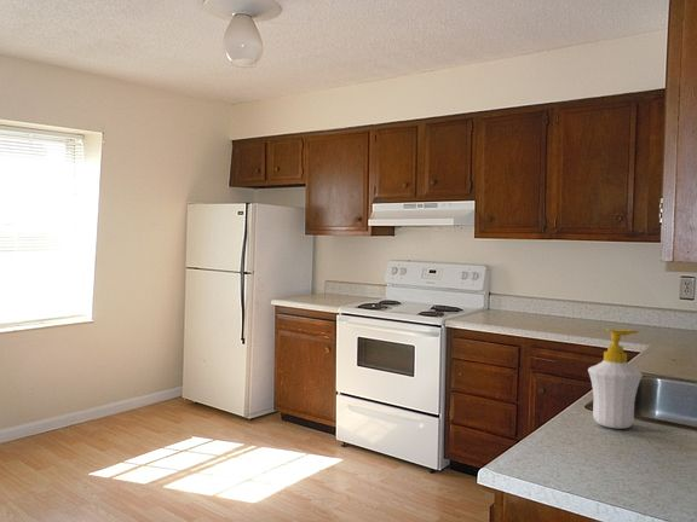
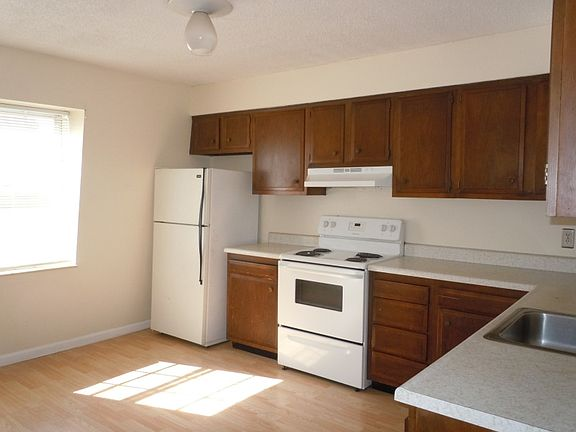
- soap bottle [587,327,644,430]
